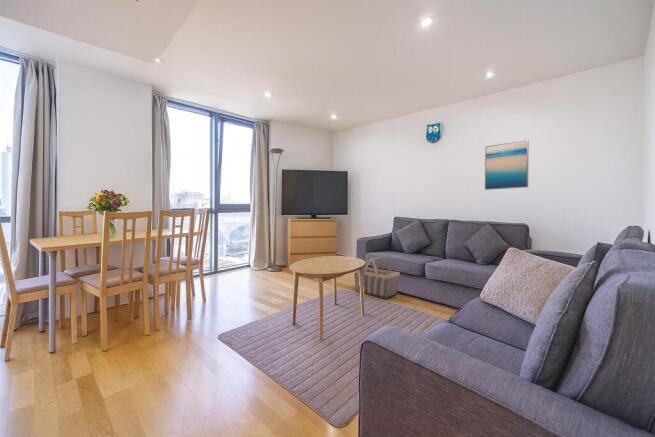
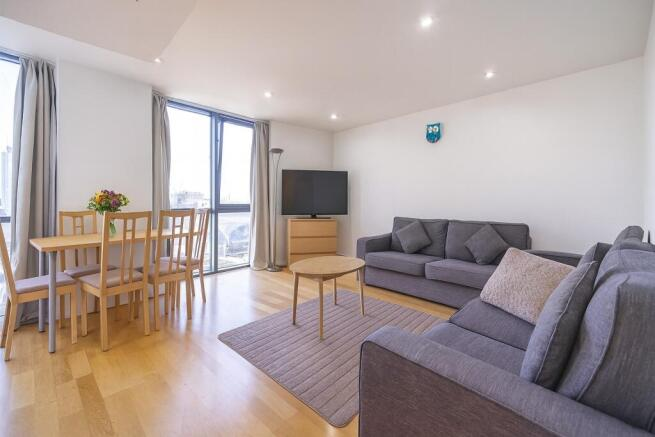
- basket [353,256,401,300]
- wall art [484,139,530,191]
